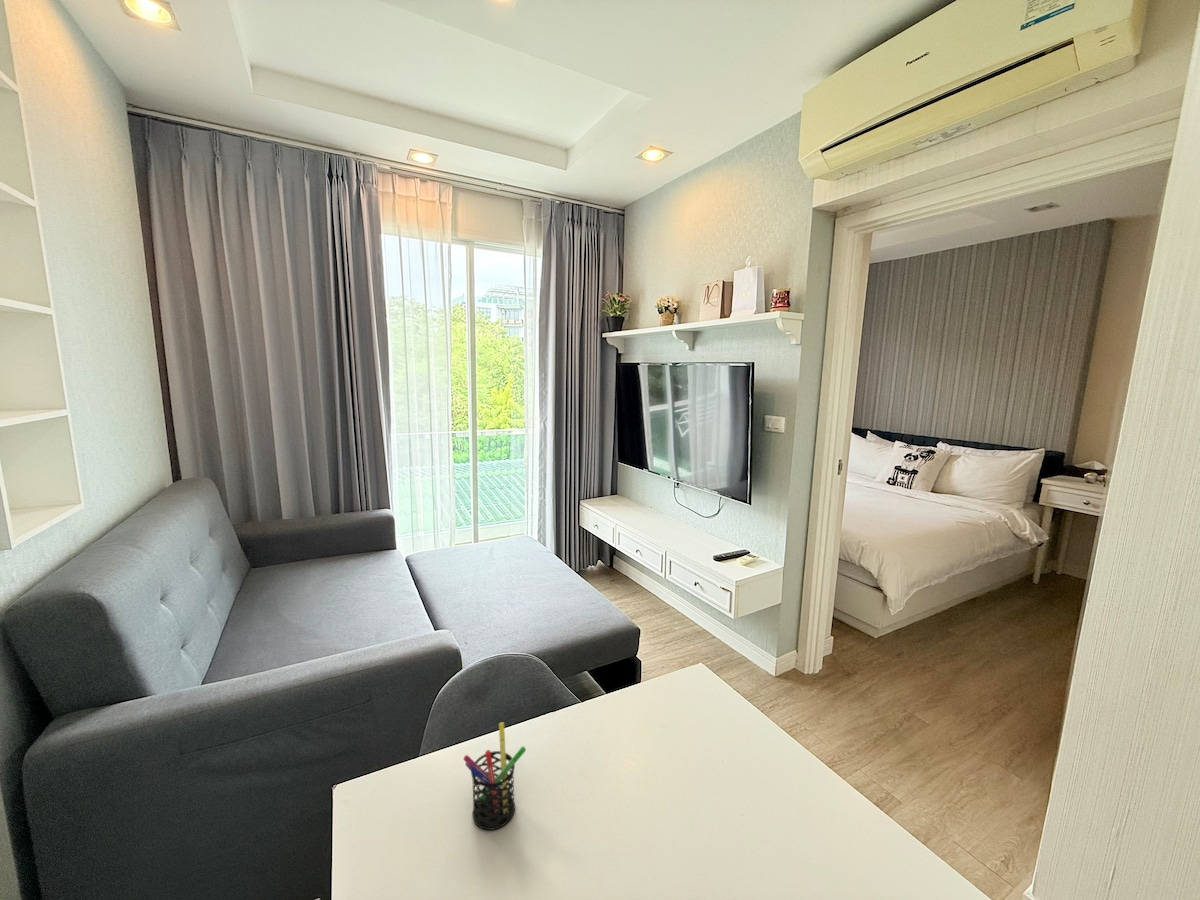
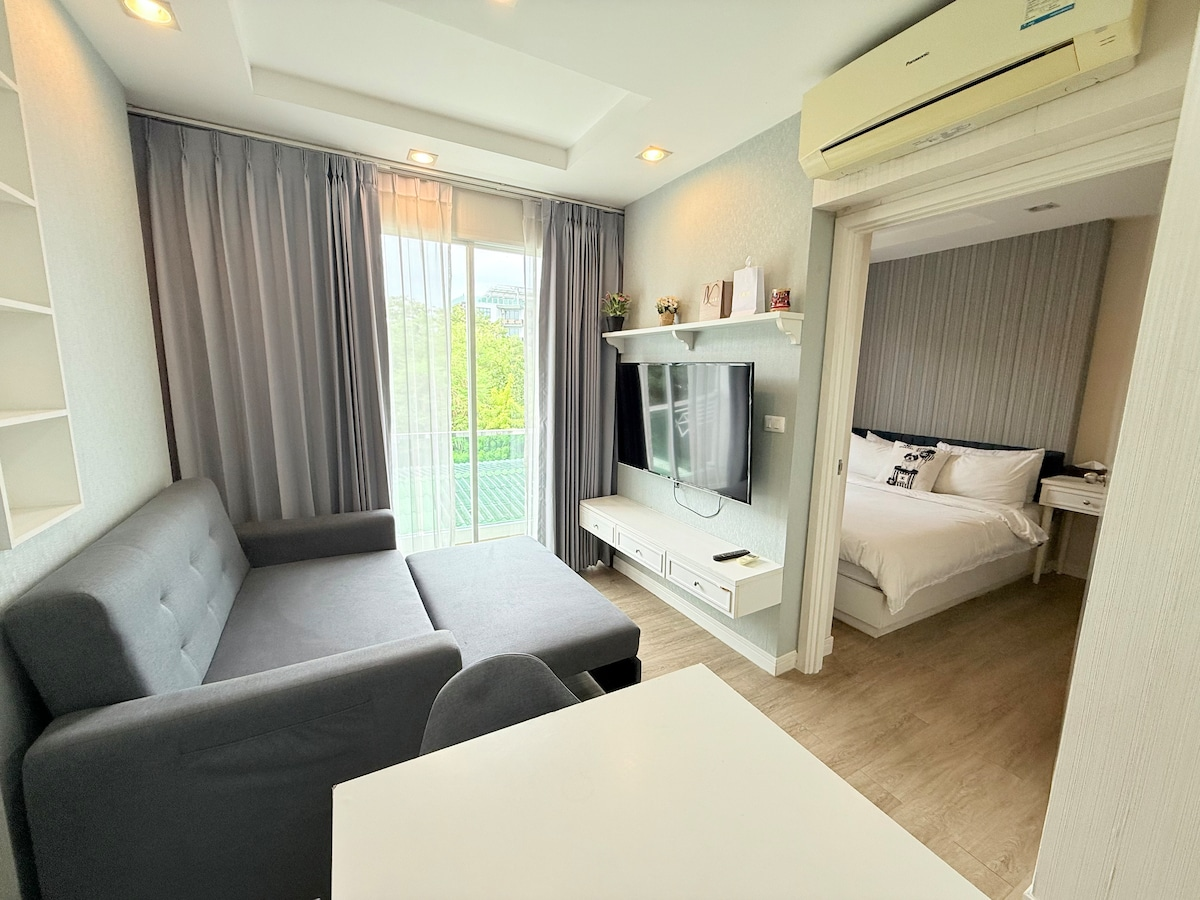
- pen holder [462,721,527,831]
